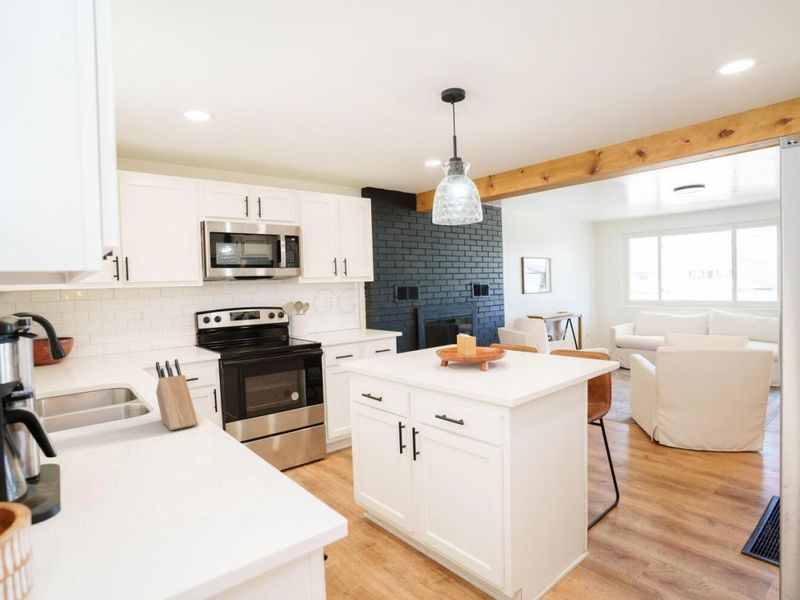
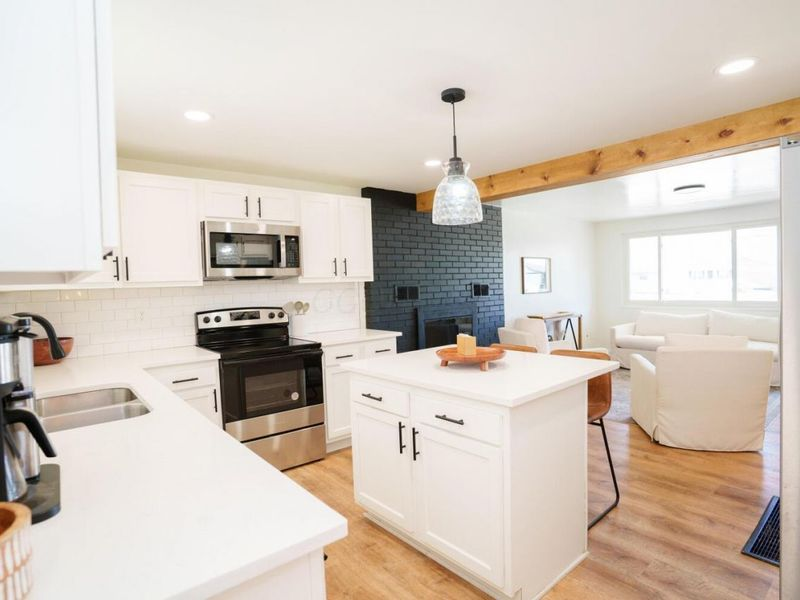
- knife block [155,358,199,431]
